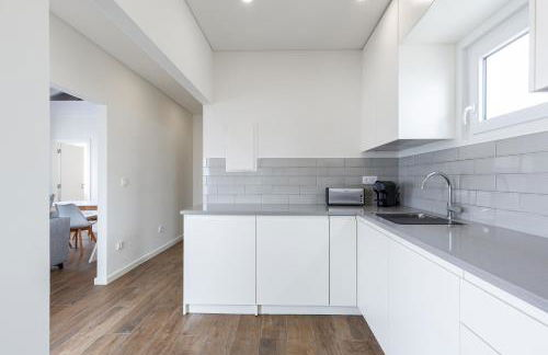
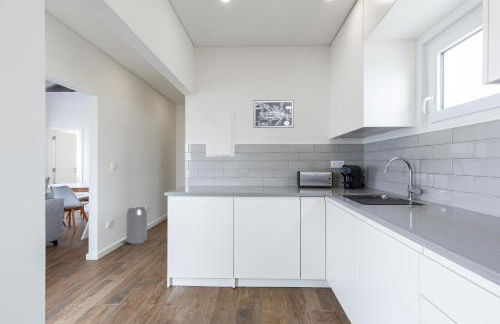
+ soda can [125,206,148,246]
+ wall art [253,99,295,129]
